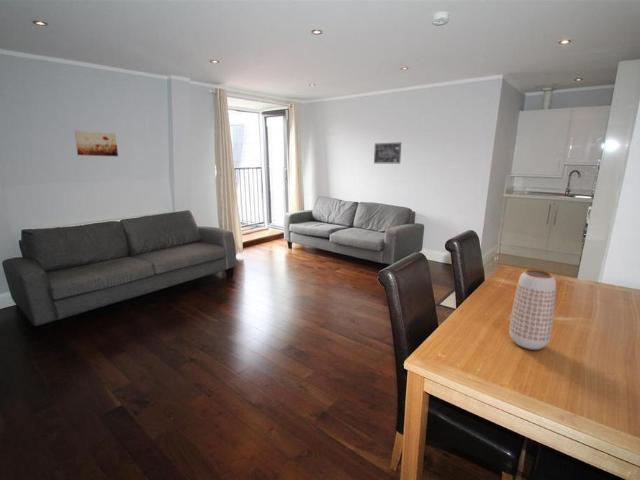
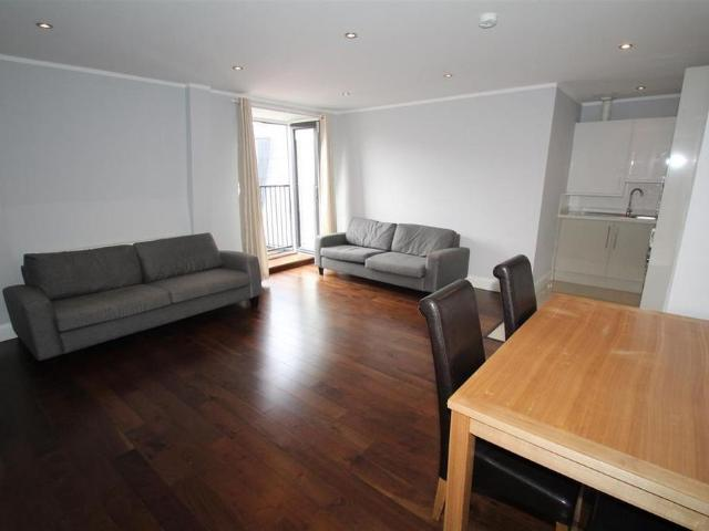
- wall art [373,141,402,164]
- wall art [74,129,119,157]
- planter [508,269,557,351]
